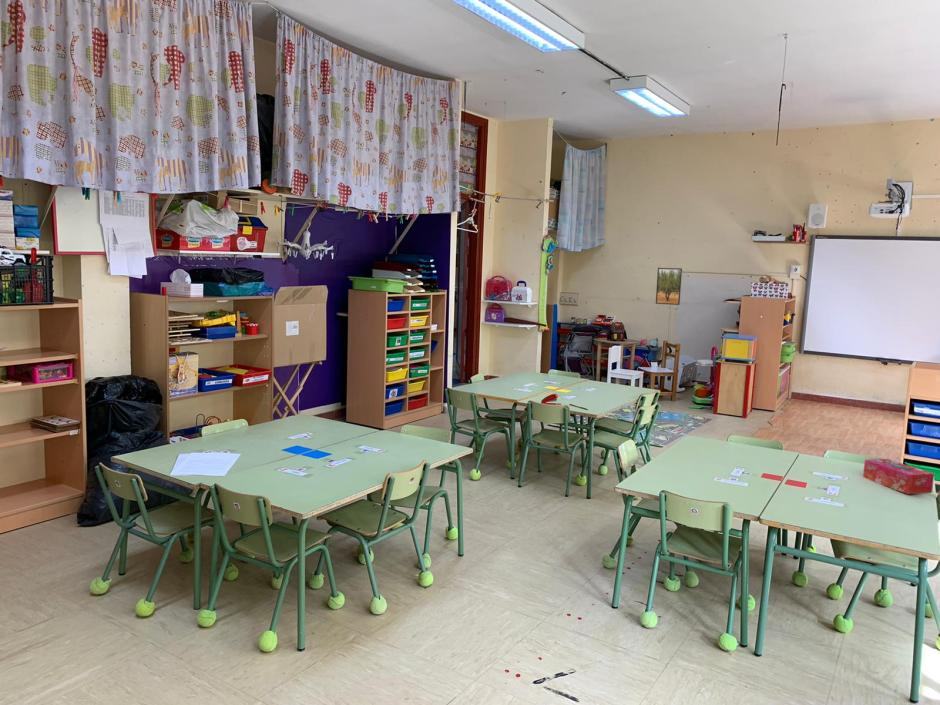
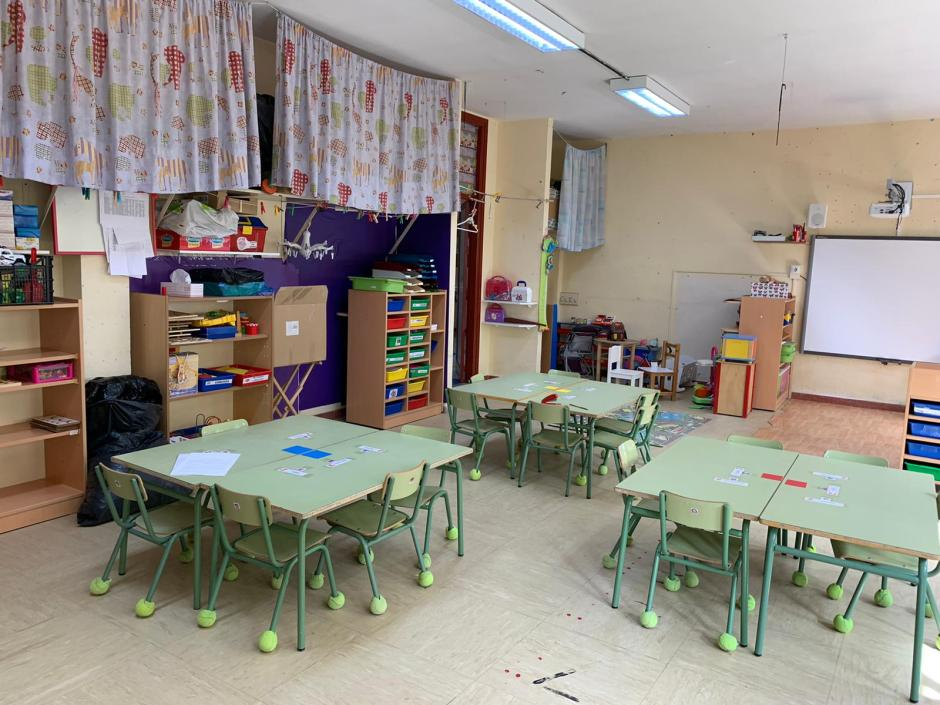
- tissue box [862,458,935,495]
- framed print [655,267,683,306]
